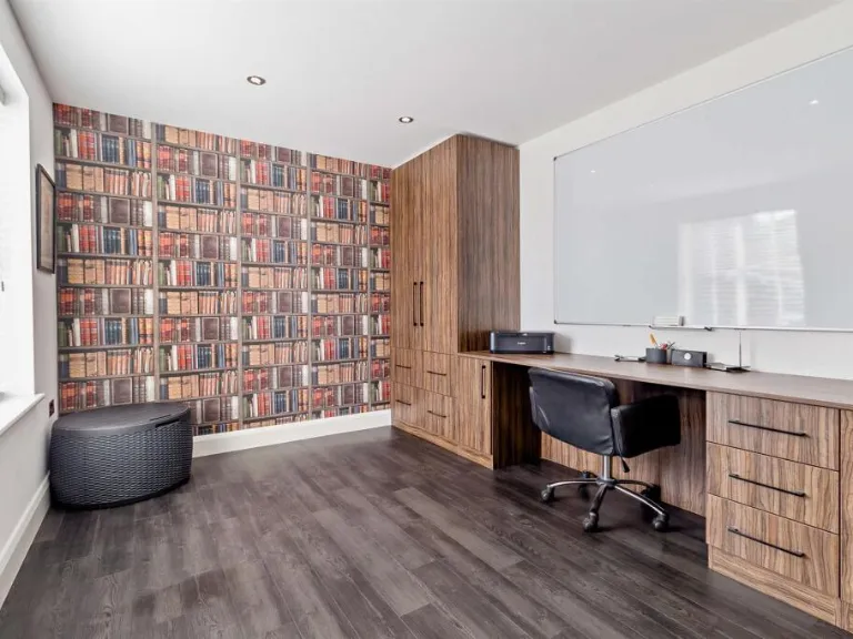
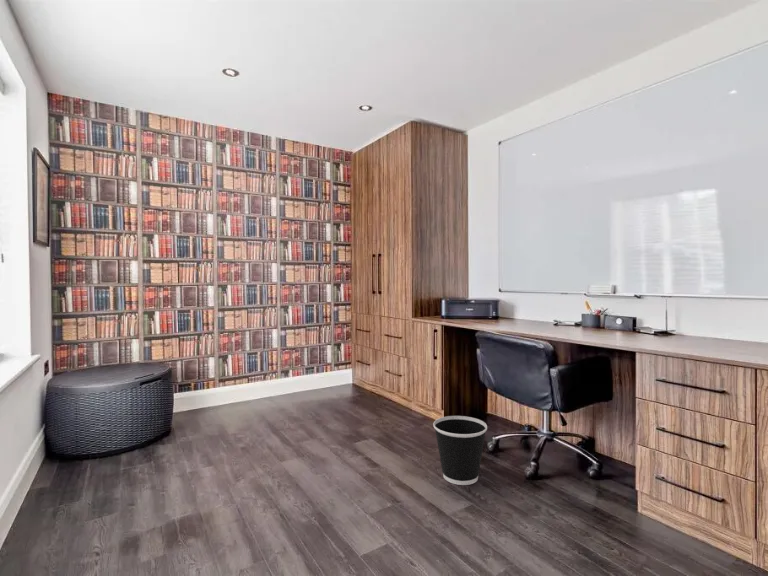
+ wastebasket [432,415,488,486]
